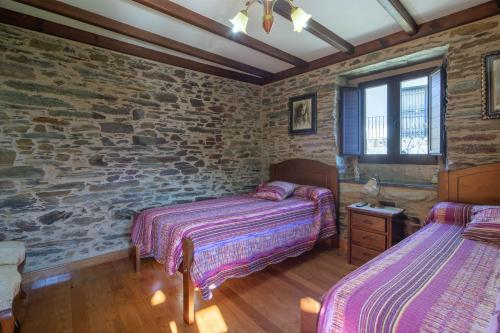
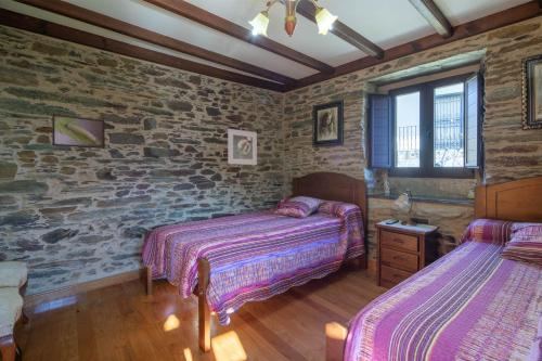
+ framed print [51,113,106,150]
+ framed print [227,128,258,166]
